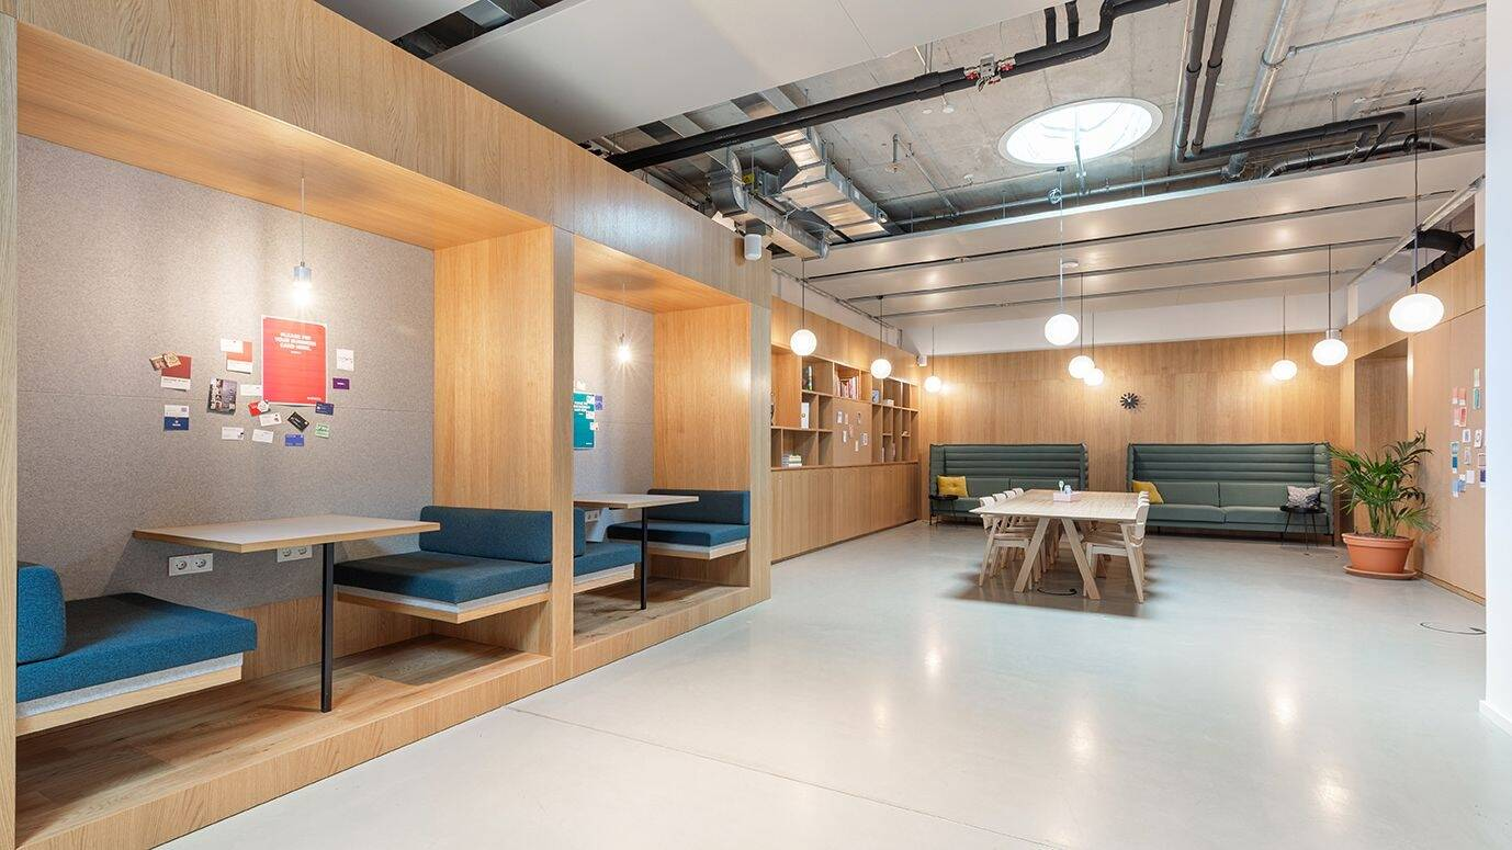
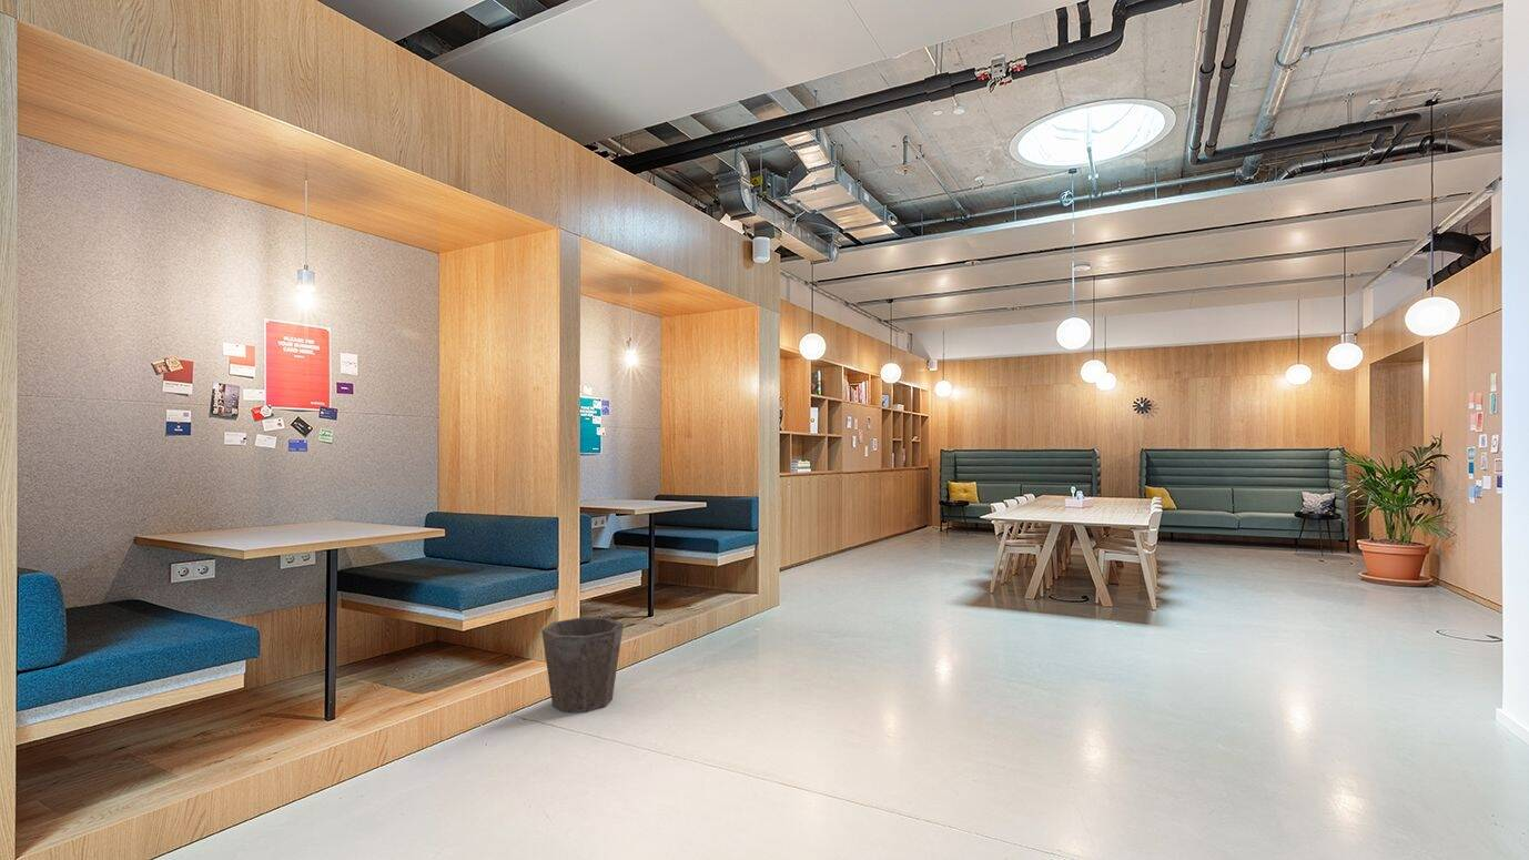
+ waste bin [540,617,625,714]
